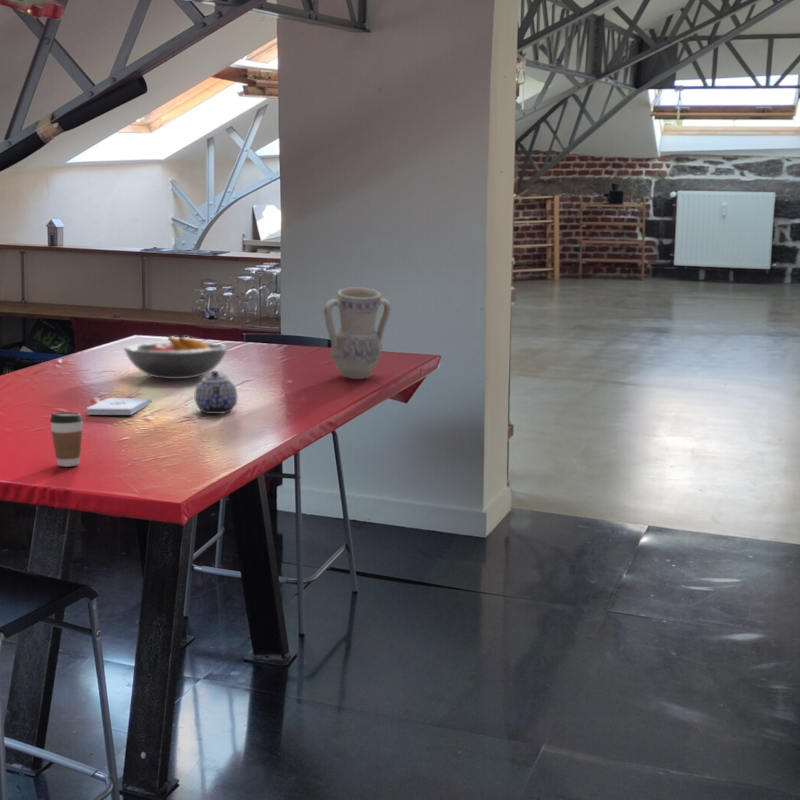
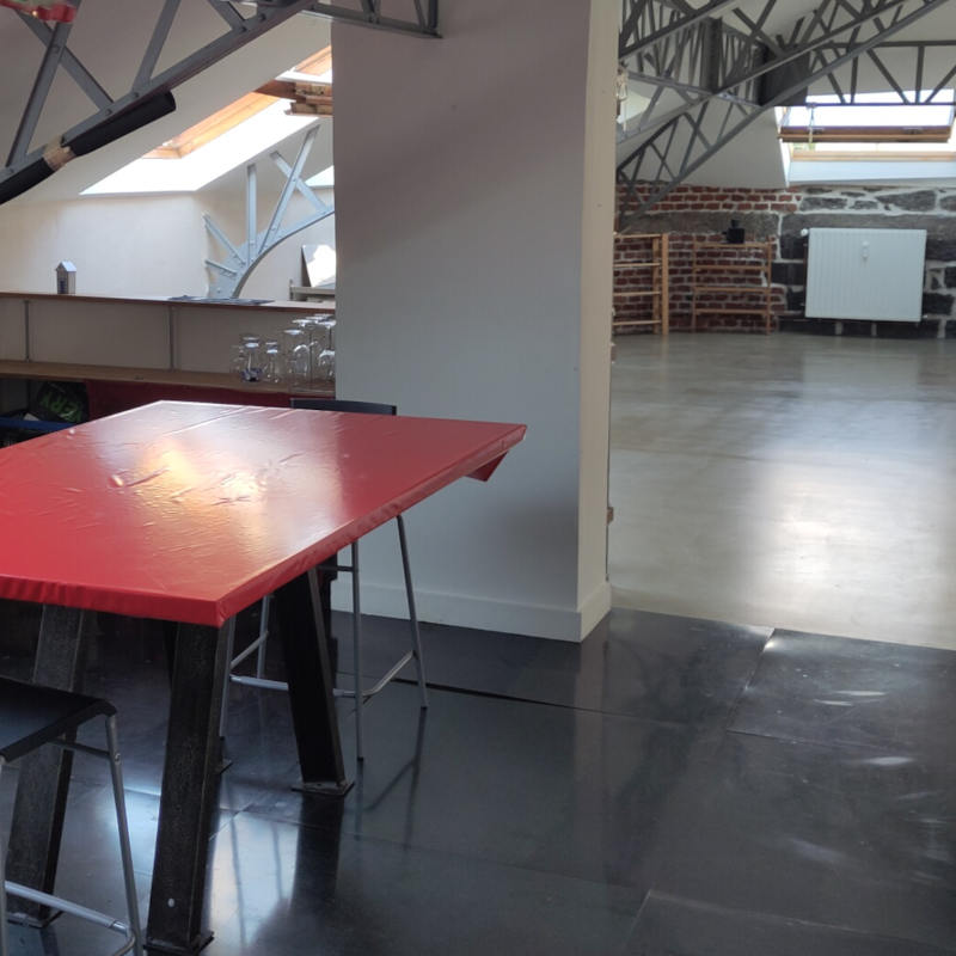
- notepad [86,397,152,416]
- coffee cup [49,411,84,468]
- fruit bowl [123,335,229,380]
- teapot [194,370,238,415]
- vase [323,286,392,380]
